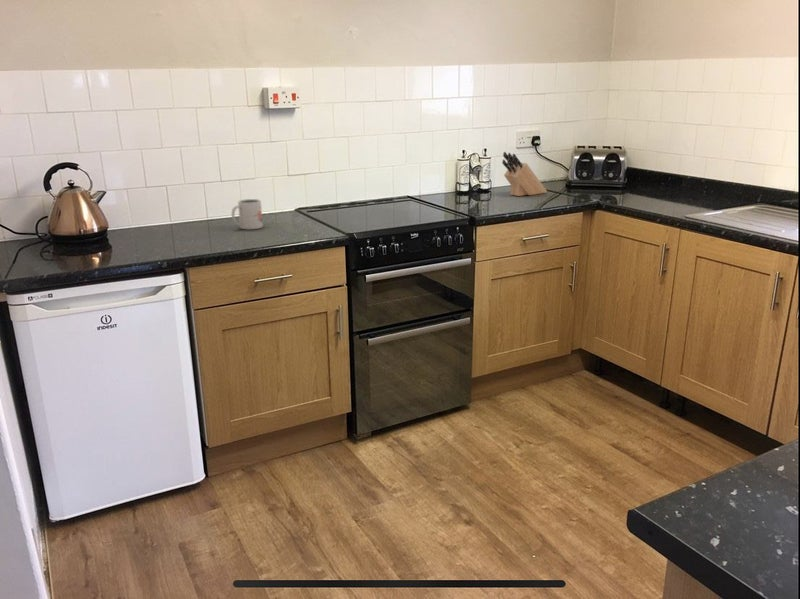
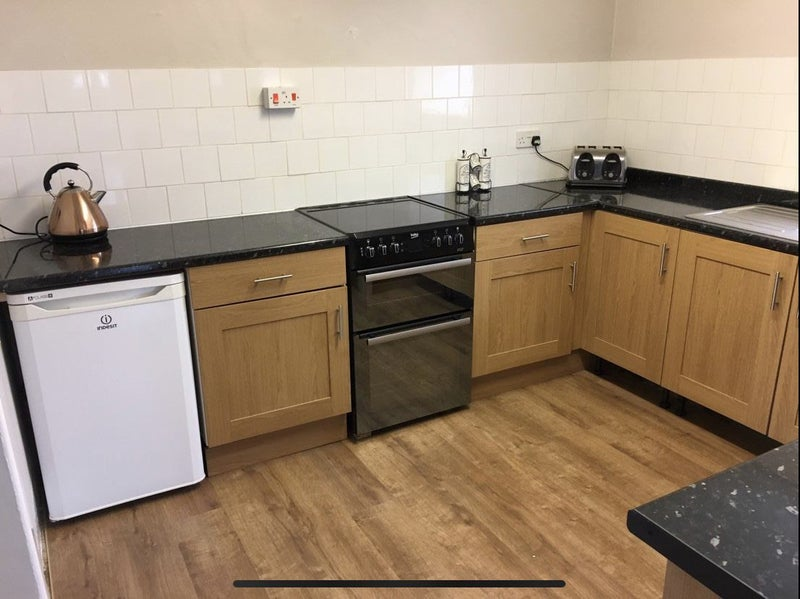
- mug [231,198,264,230]
- knife block [501,151,548,197]
